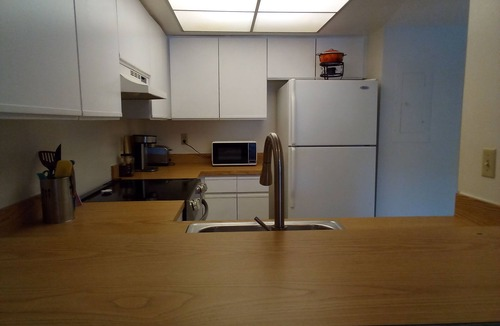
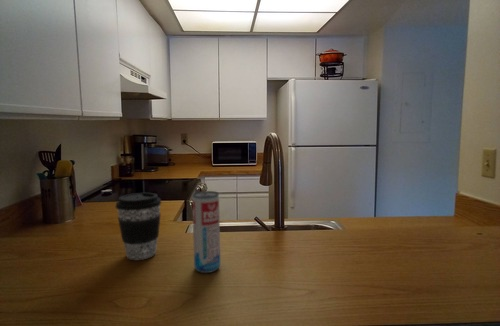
+ coffee cup [115,192,162,261]
+ beverage can [191,190,221,274]
